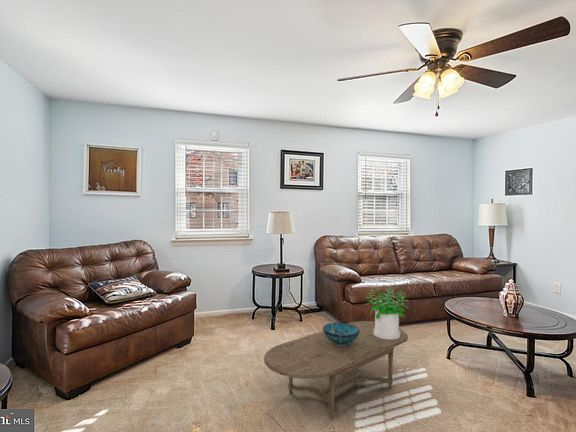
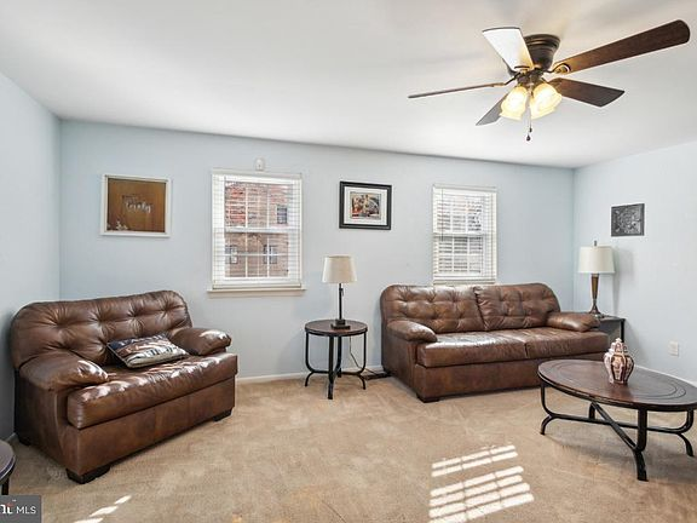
- decorative bowl [322,322,360,346]
- potted plant [365,285,410,339]
- coffee table [263,320,409,421]
